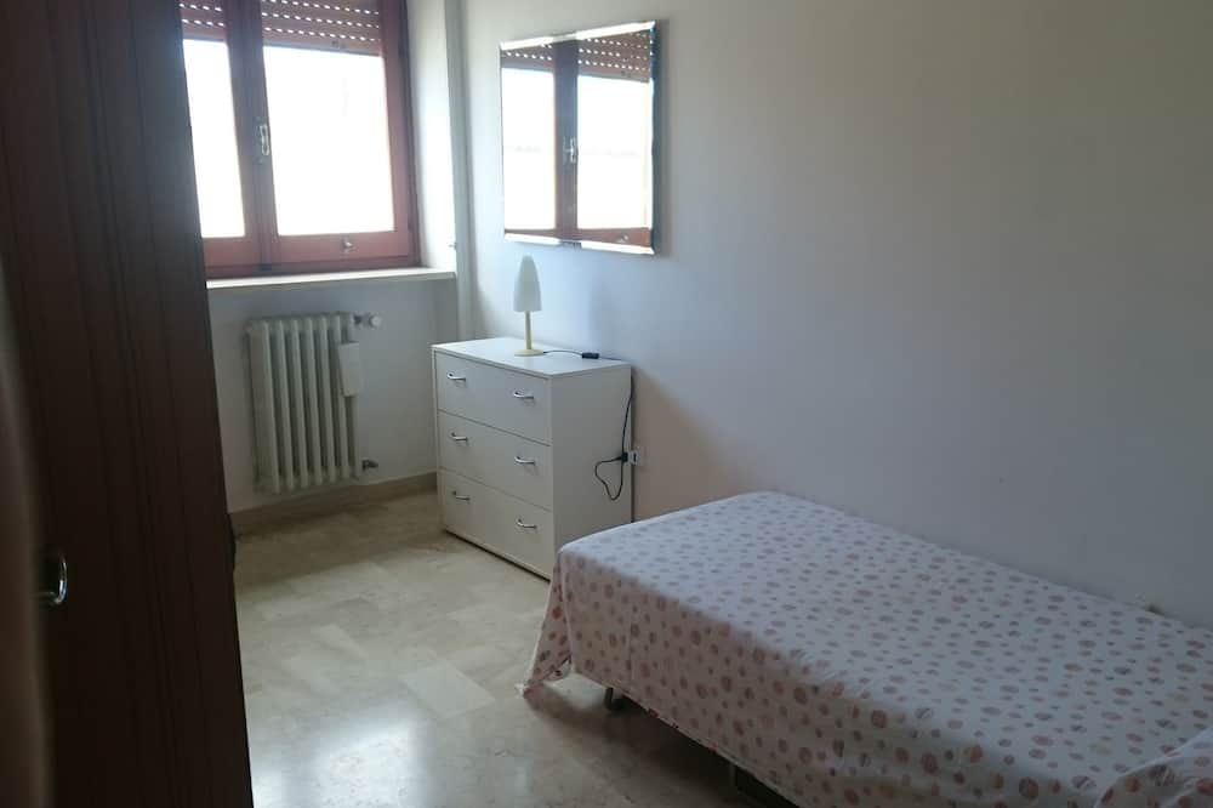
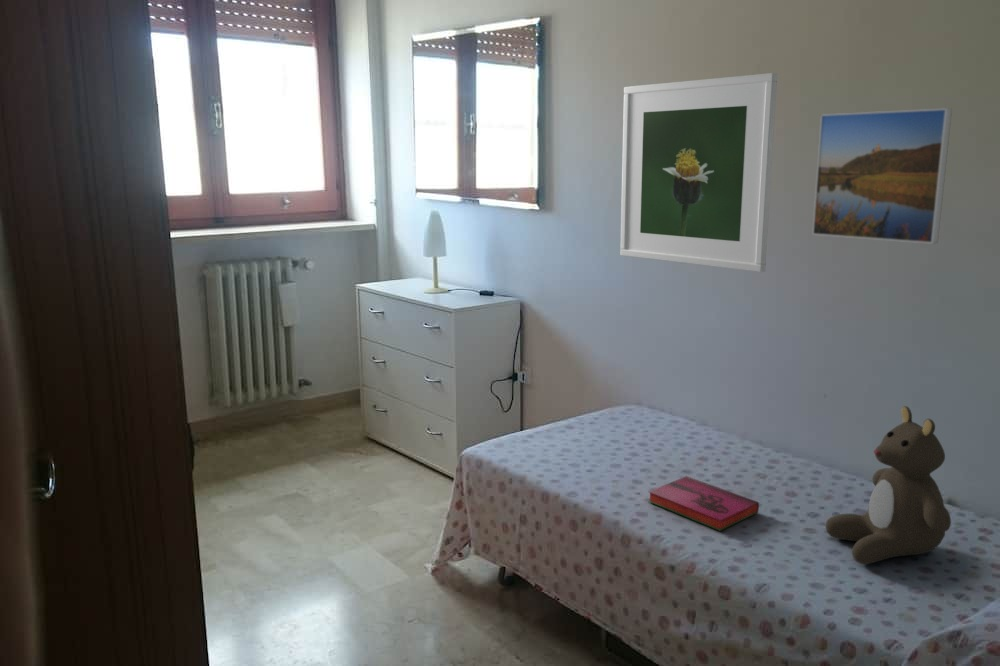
+ teddy bear [825,405,952,565]
+ hardback book [647,475,760,532]
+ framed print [811,107,953,245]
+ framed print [619,72,778,273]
